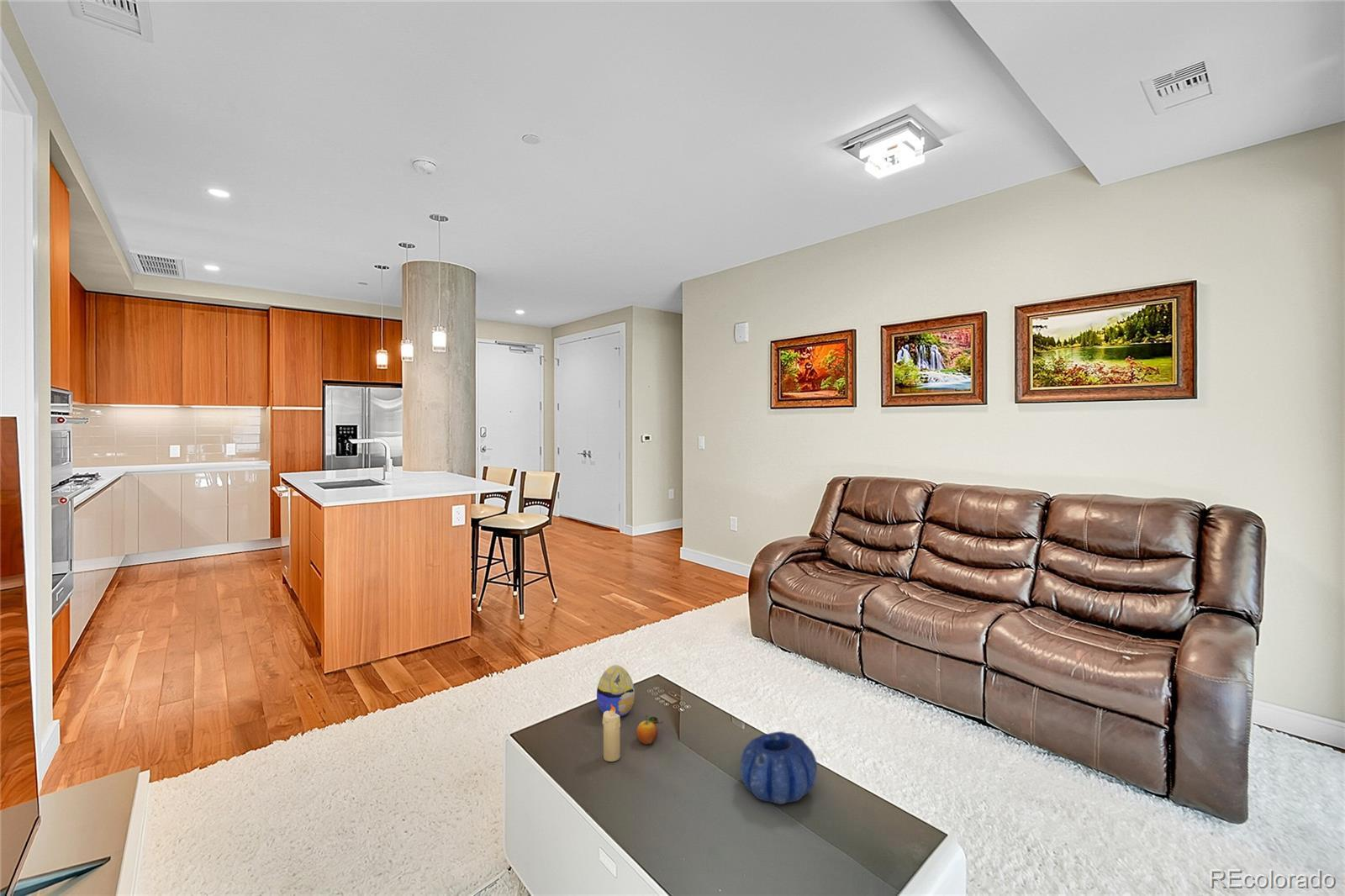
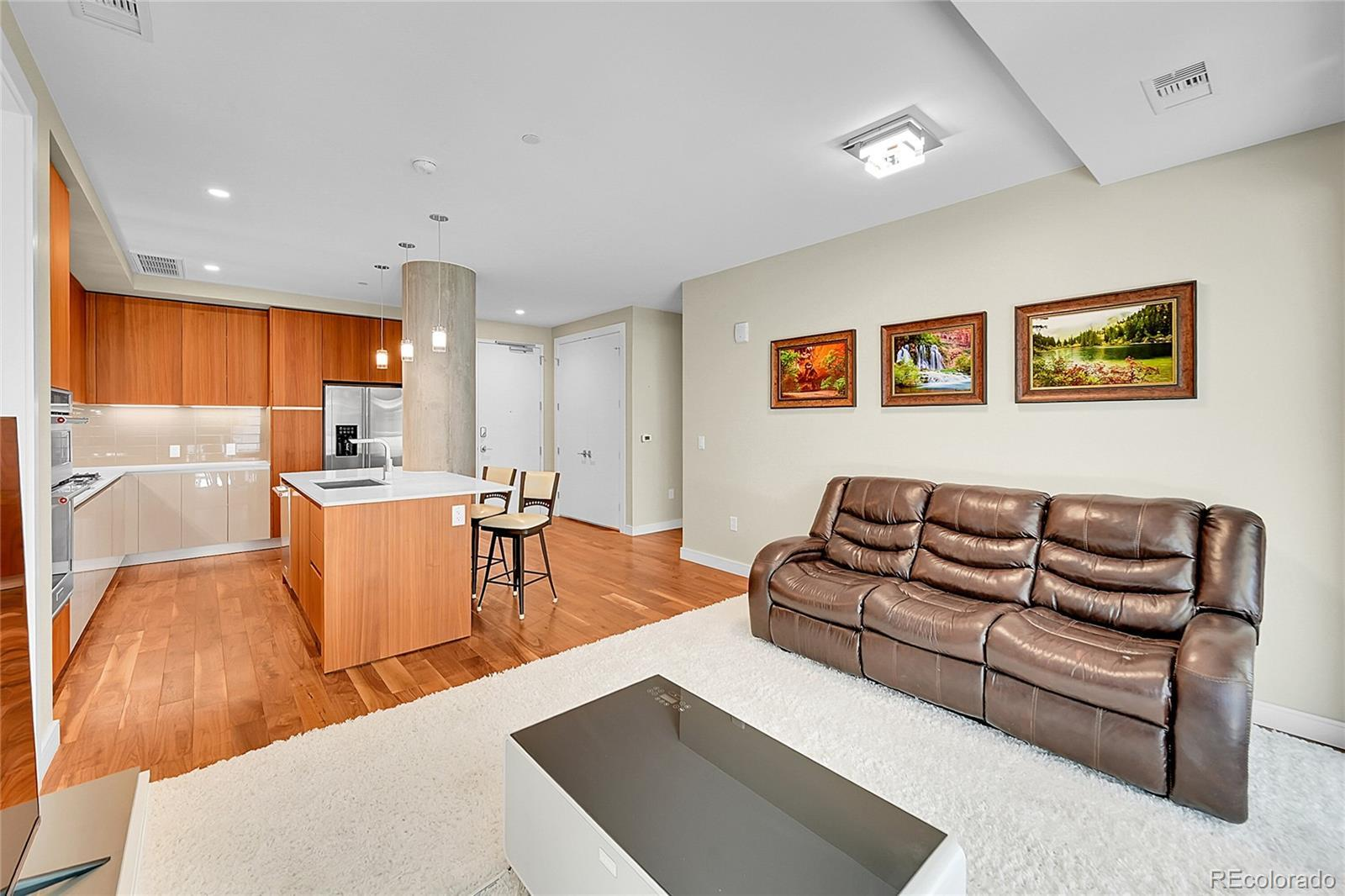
- candle [602,704,621,762]
- decorative bowl [740,730,818,805]
- decorative egg [596,664,636,718]
- fruit [636,714,664,746]
